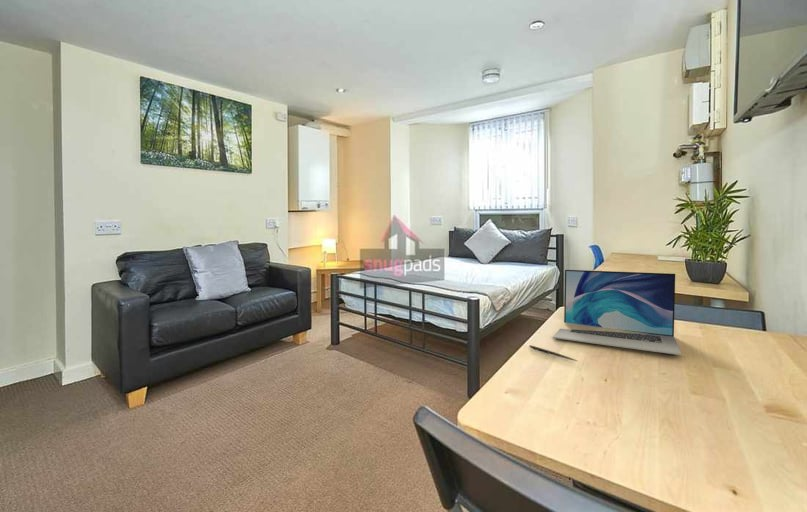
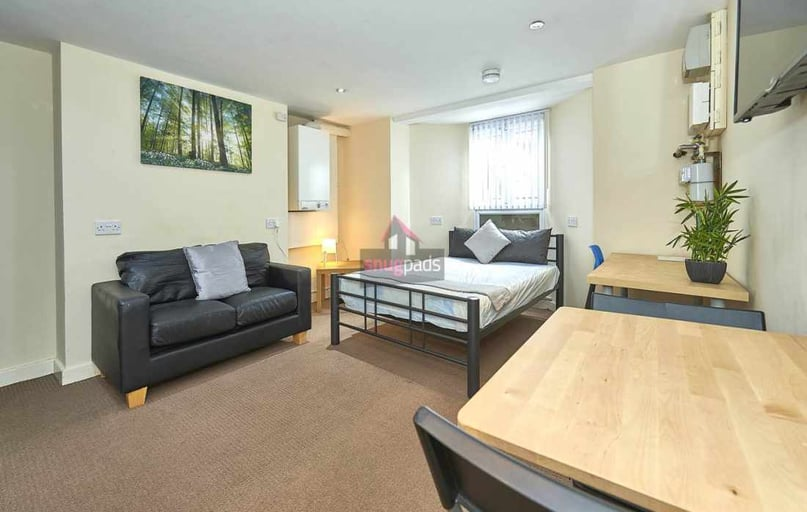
- pen [528,344,578,362]
- laptop [552,269,682,356]
